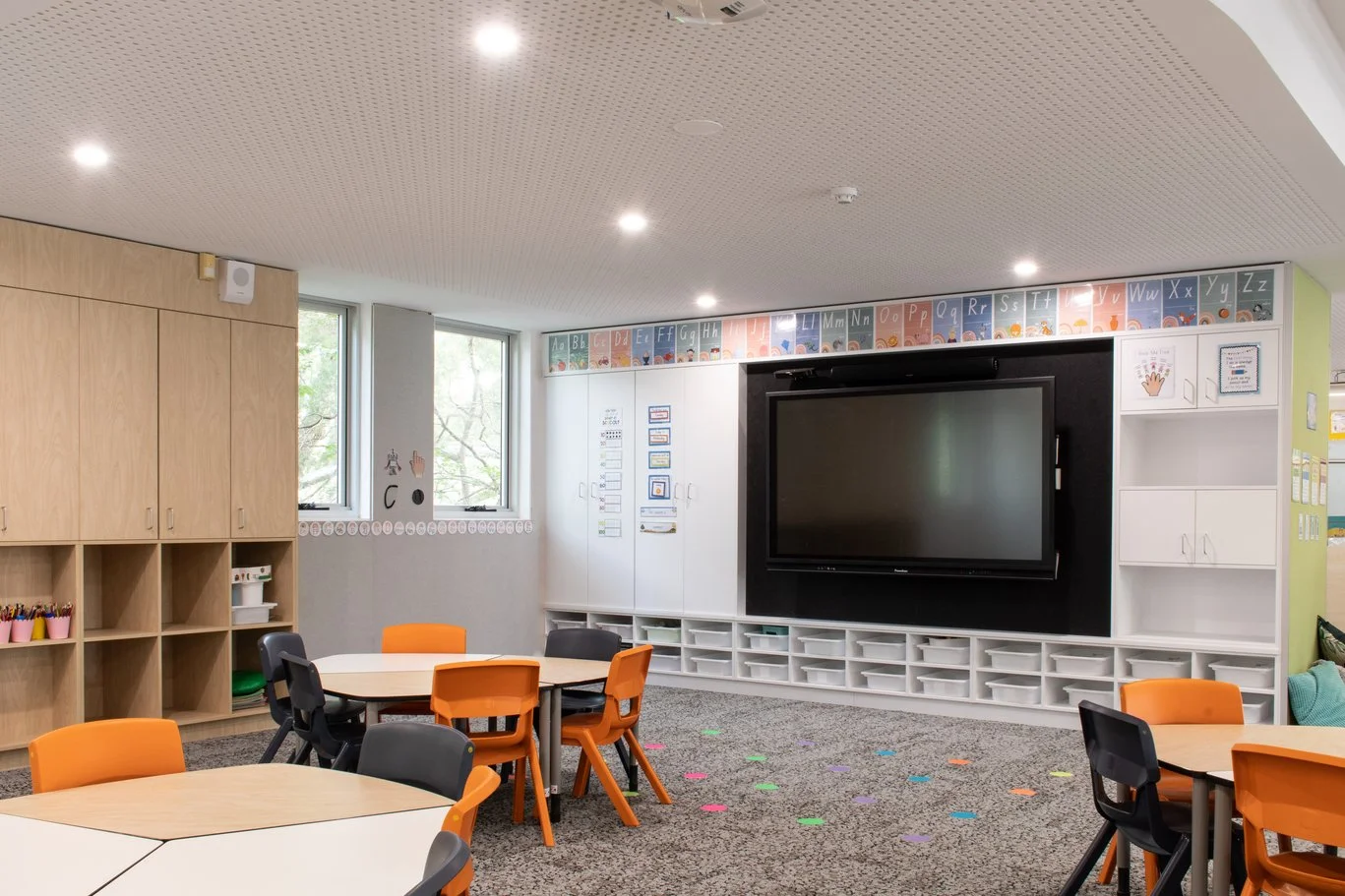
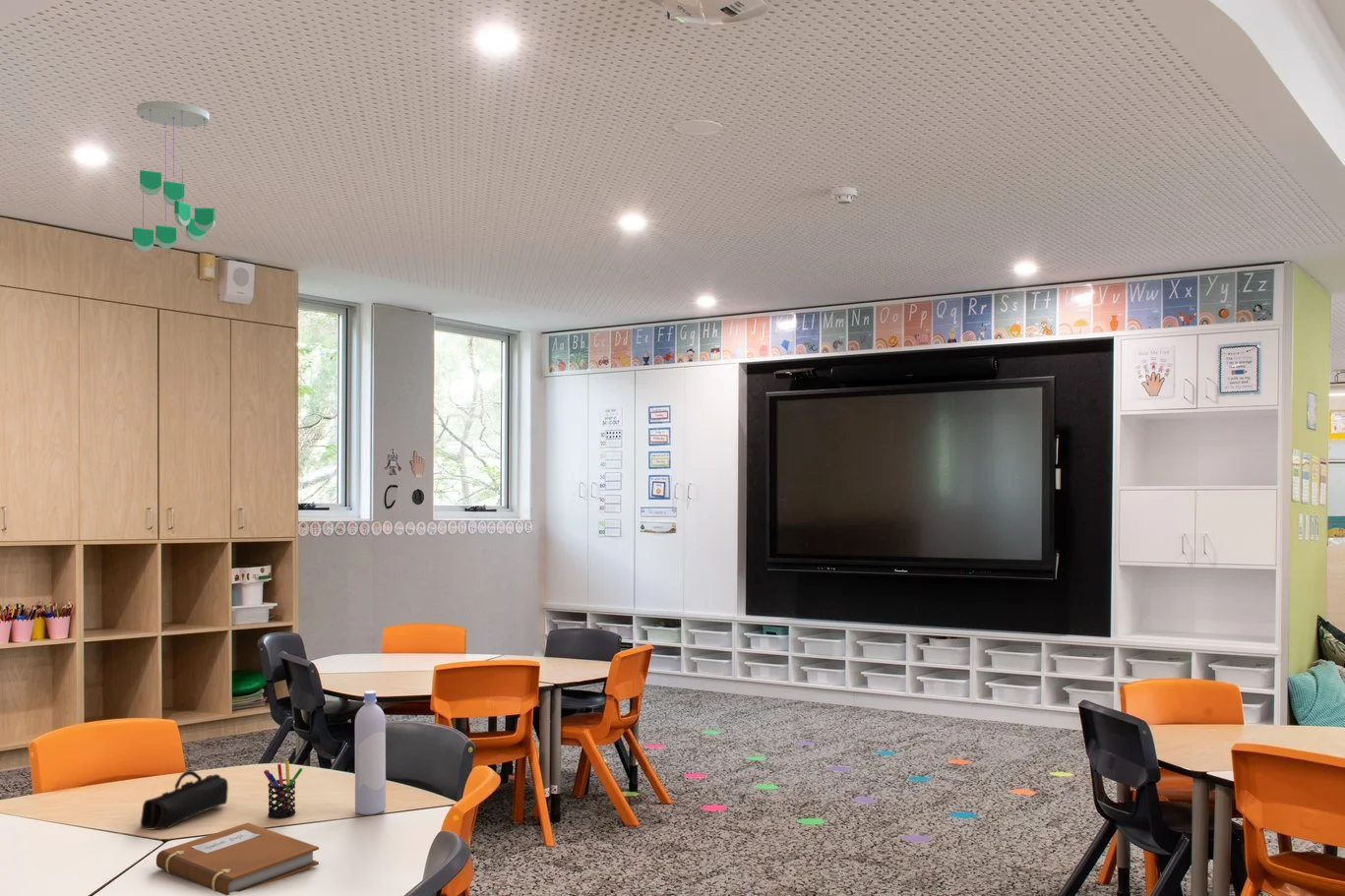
+ ceiling mobile [132,100,216,253]
+ pen holder [263,760,304,819]
+ notebook [155,822,320,896]
+ bottle [354,689,387,816]
+ pencil case [140,770,229,830]
